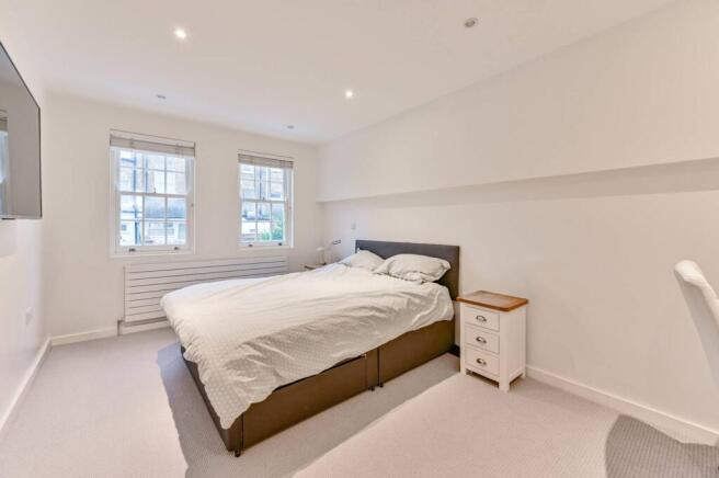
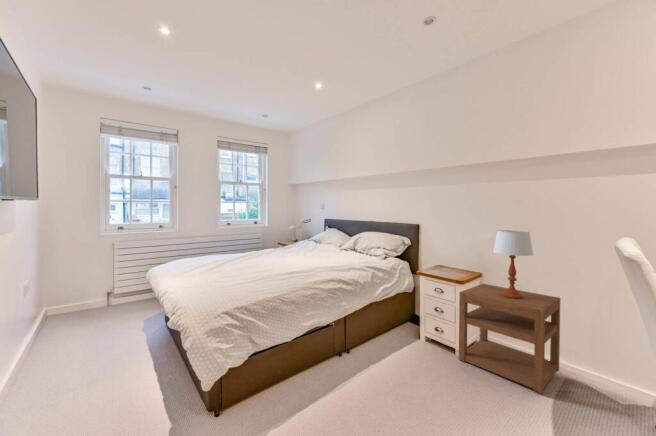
+ nightstand [458,283,561,394]
+ table lamp [492,229,534,299]
